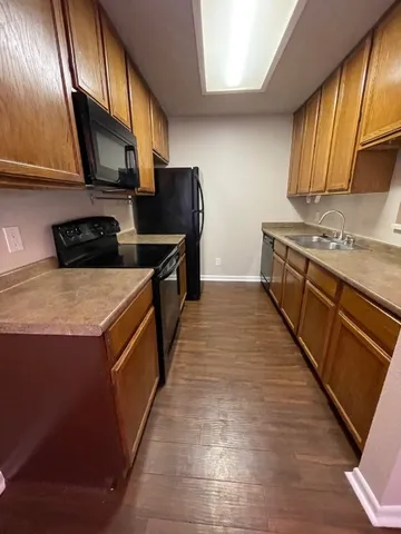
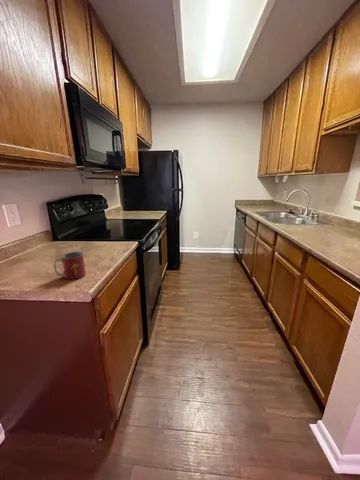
+ mug [53,251,87,281]
